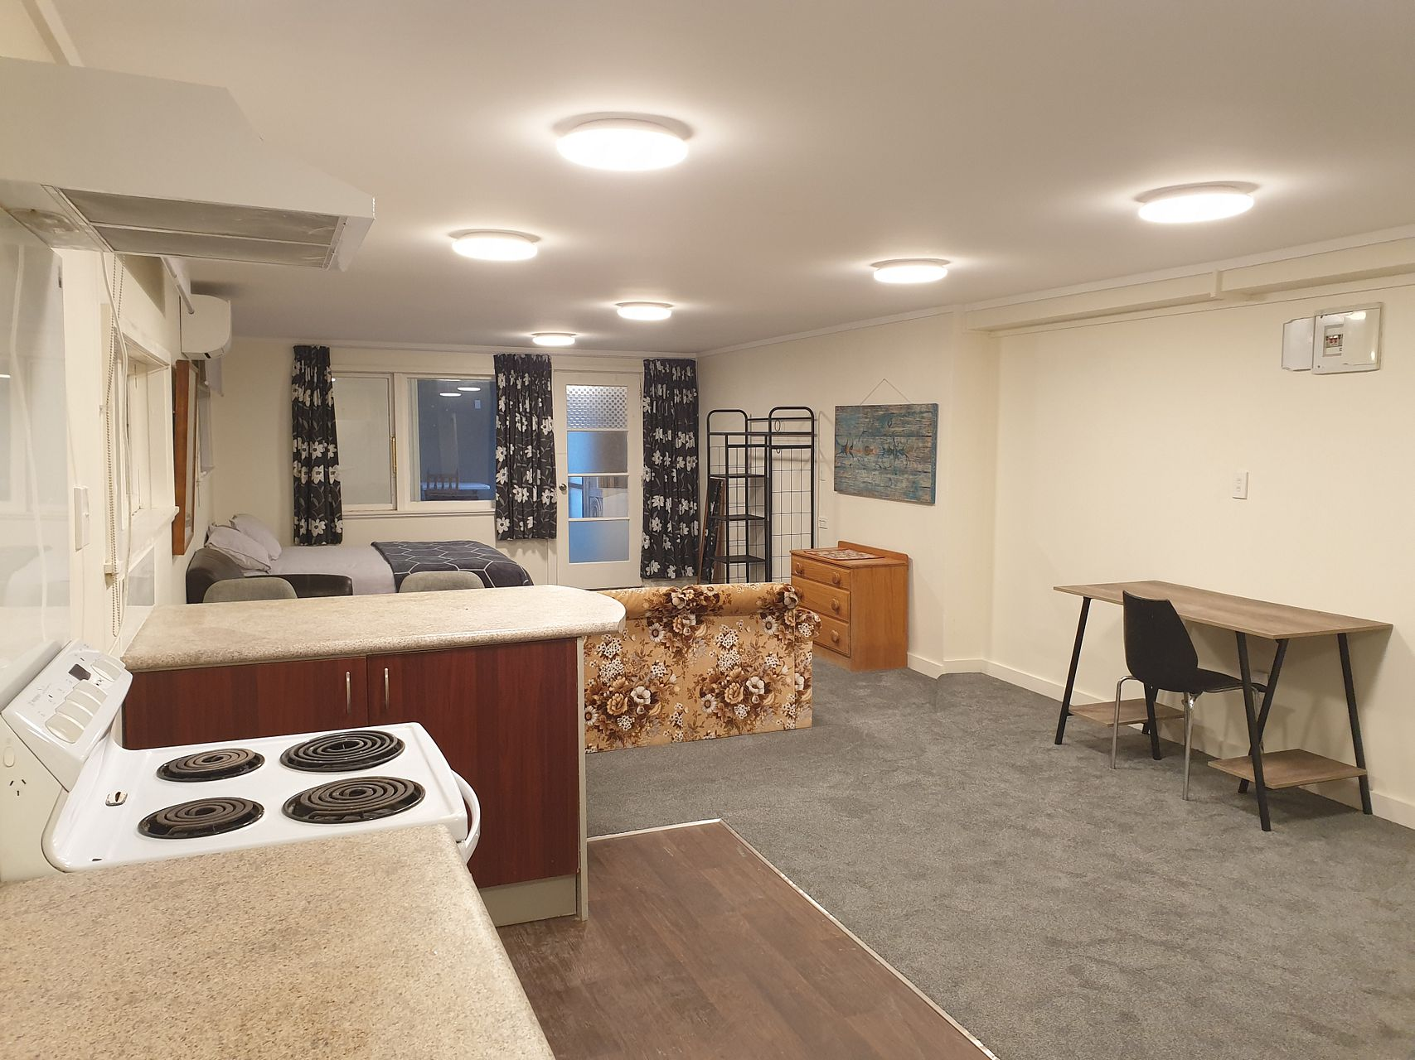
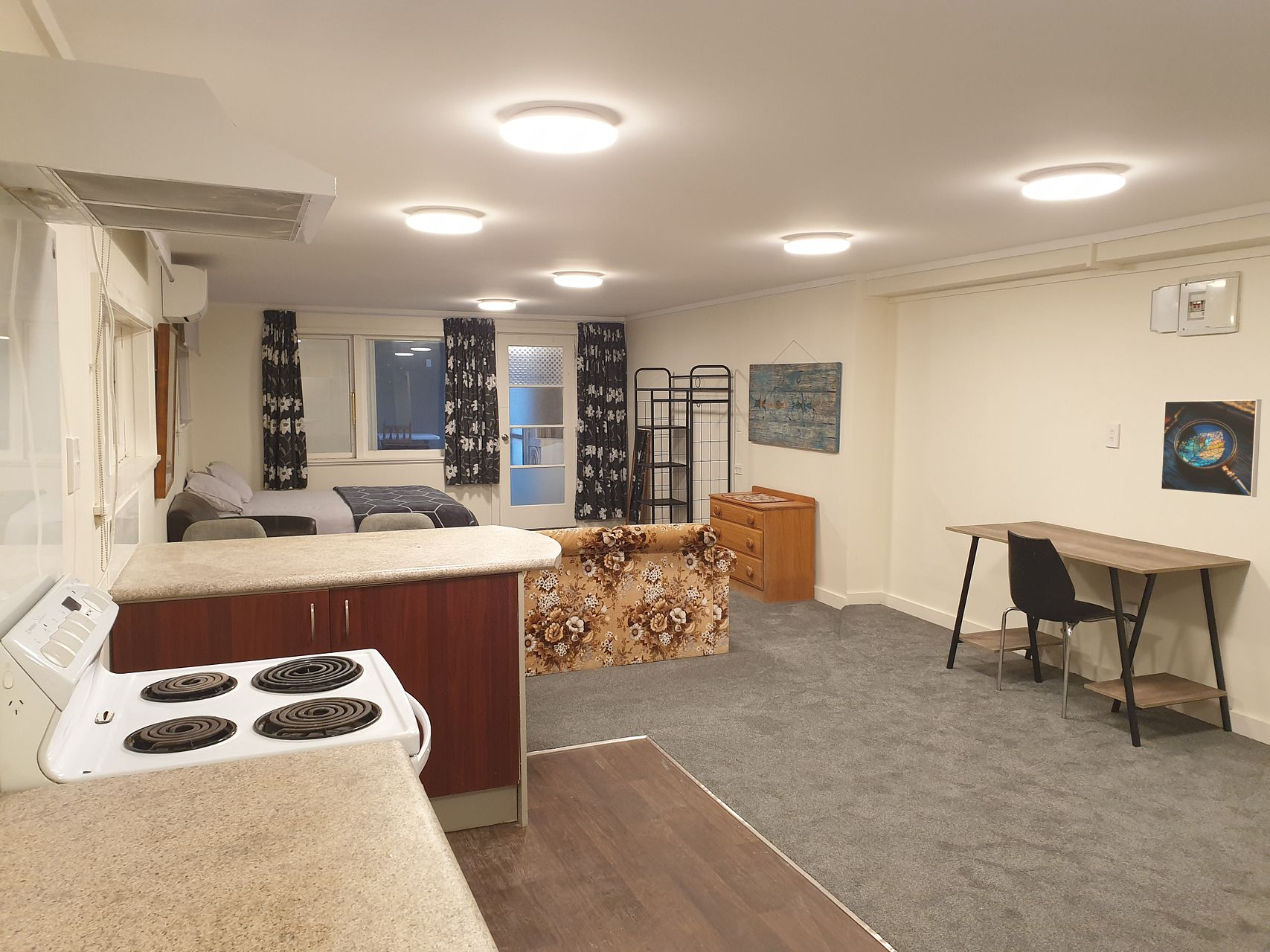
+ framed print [1160,399,1263,498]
